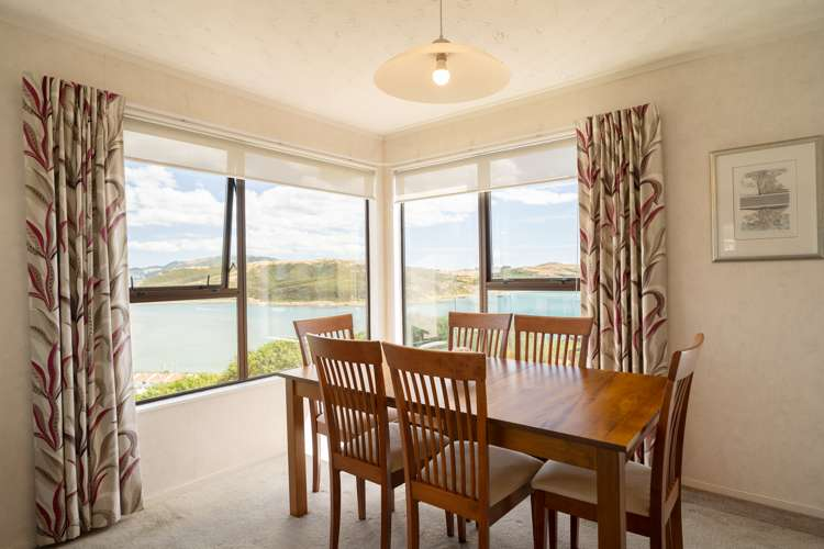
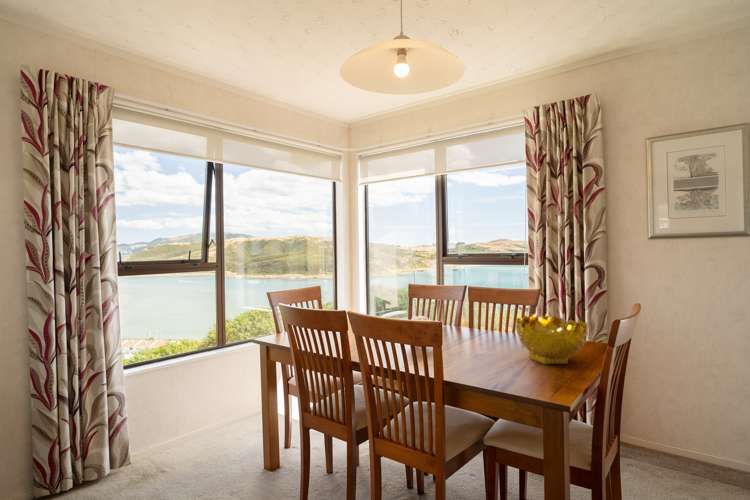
+ decorative bowl [515,313,589,365]
